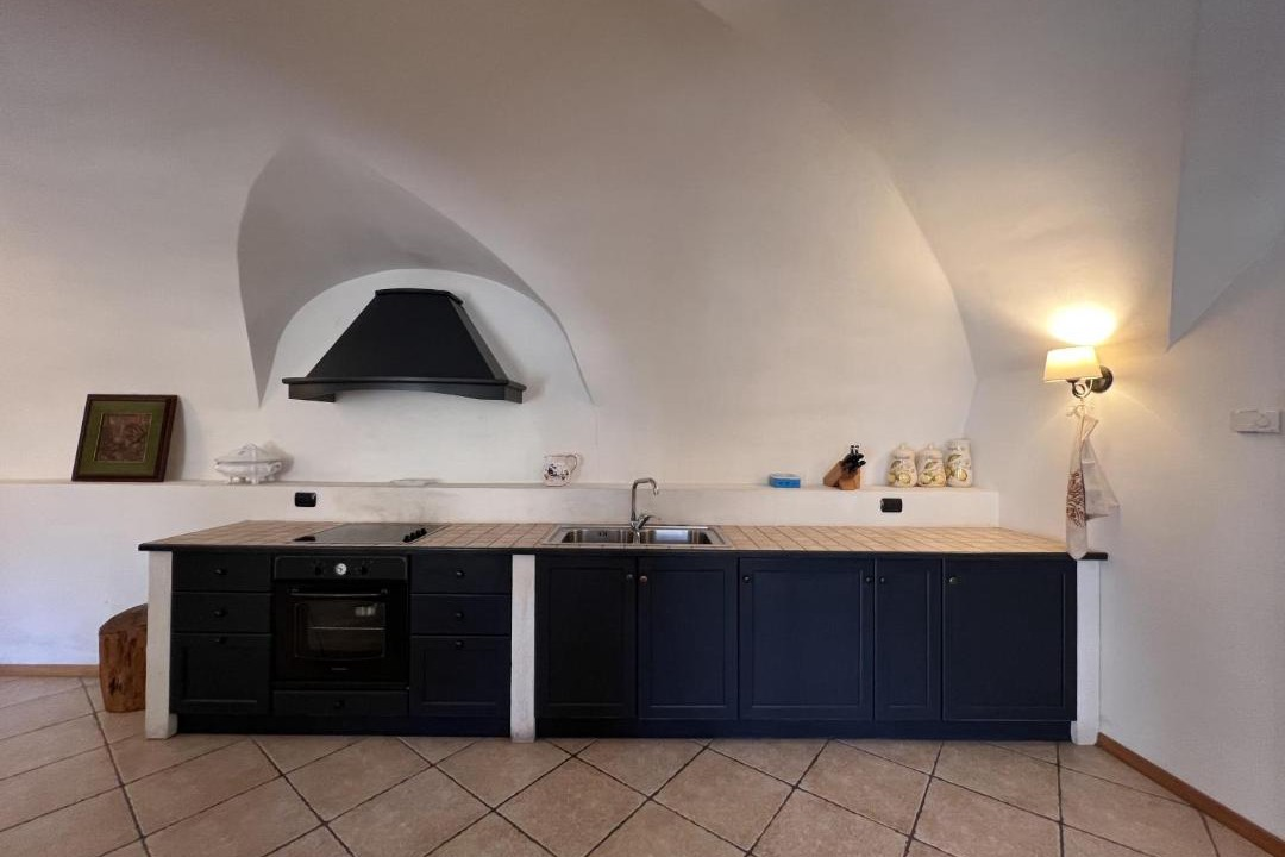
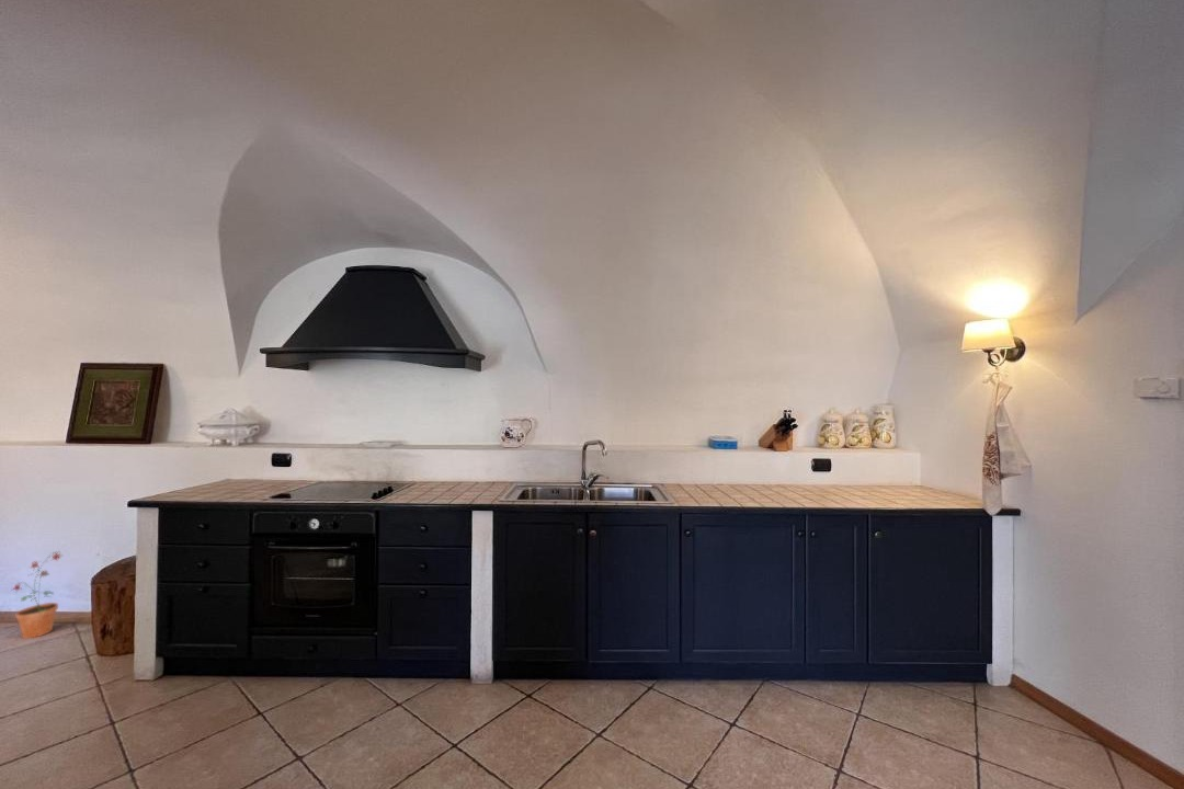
+ potted plant [11,550,62,640]
